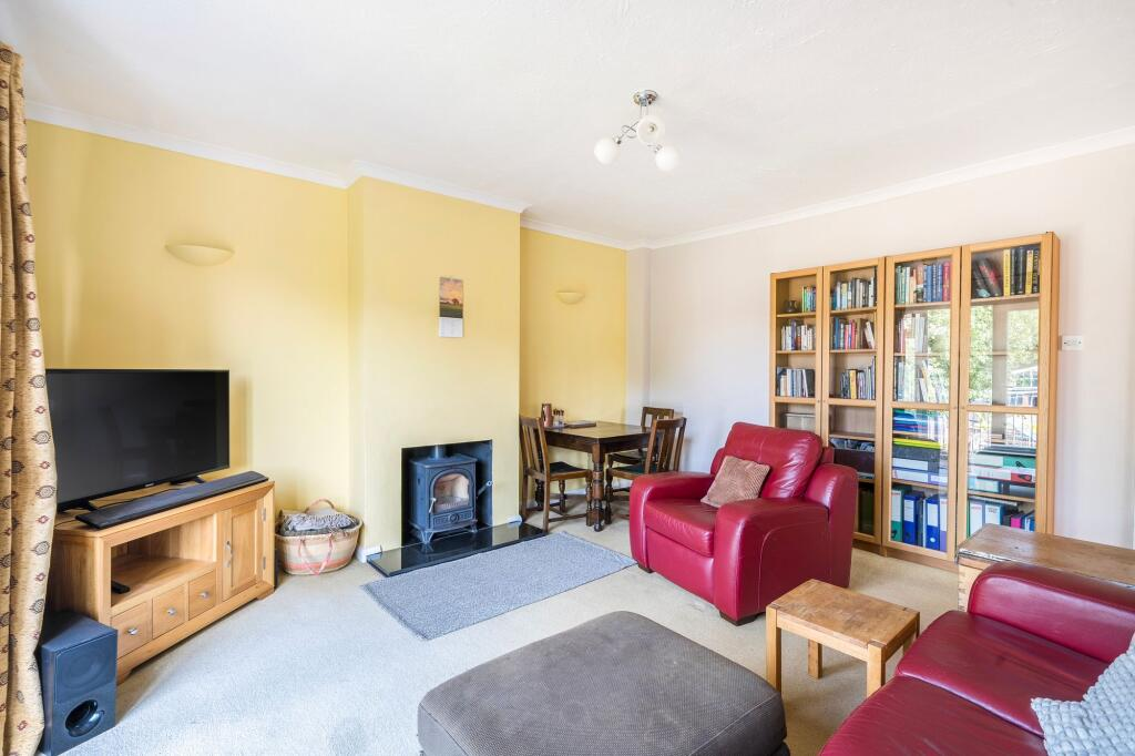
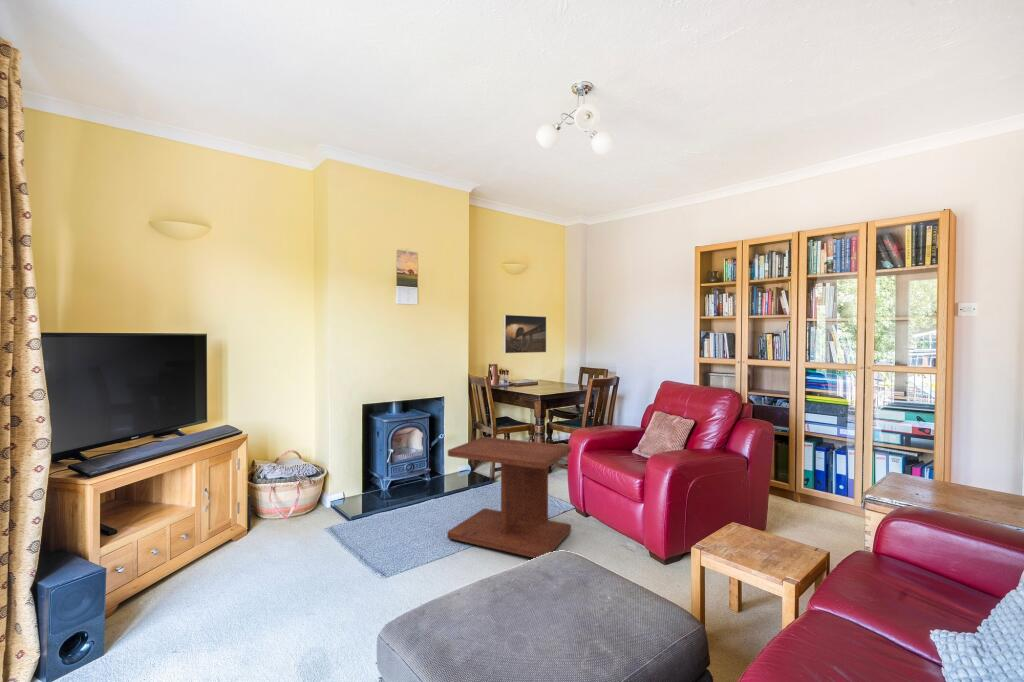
+ side table [447,436,572,559]
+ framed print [502,314,547,354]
